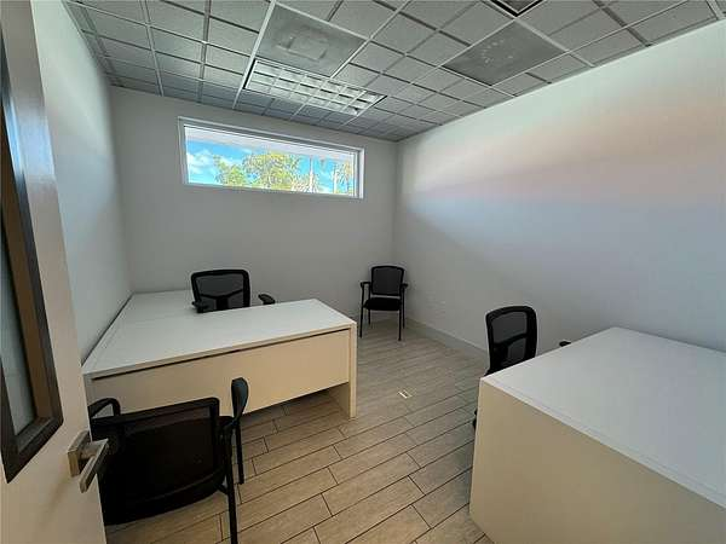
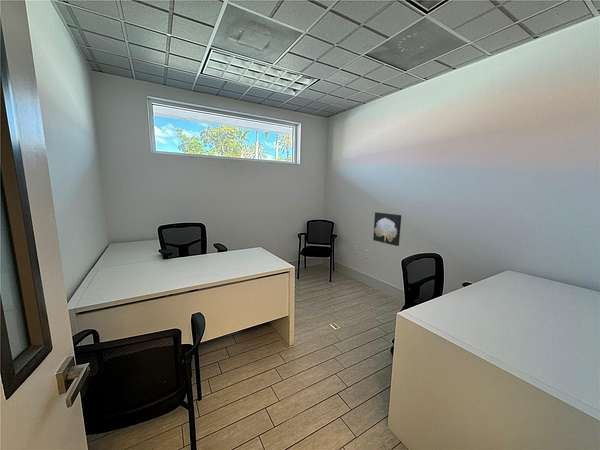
+ wall art [372,211,402,247]
